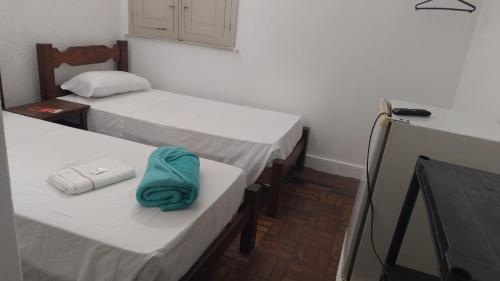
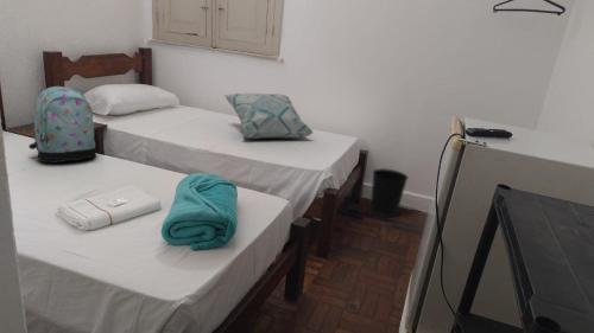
+ decorative pillow [222,92,314,140]
+ backpack [27,85,97,165]
+ wastebasket [369,167,410,218]
